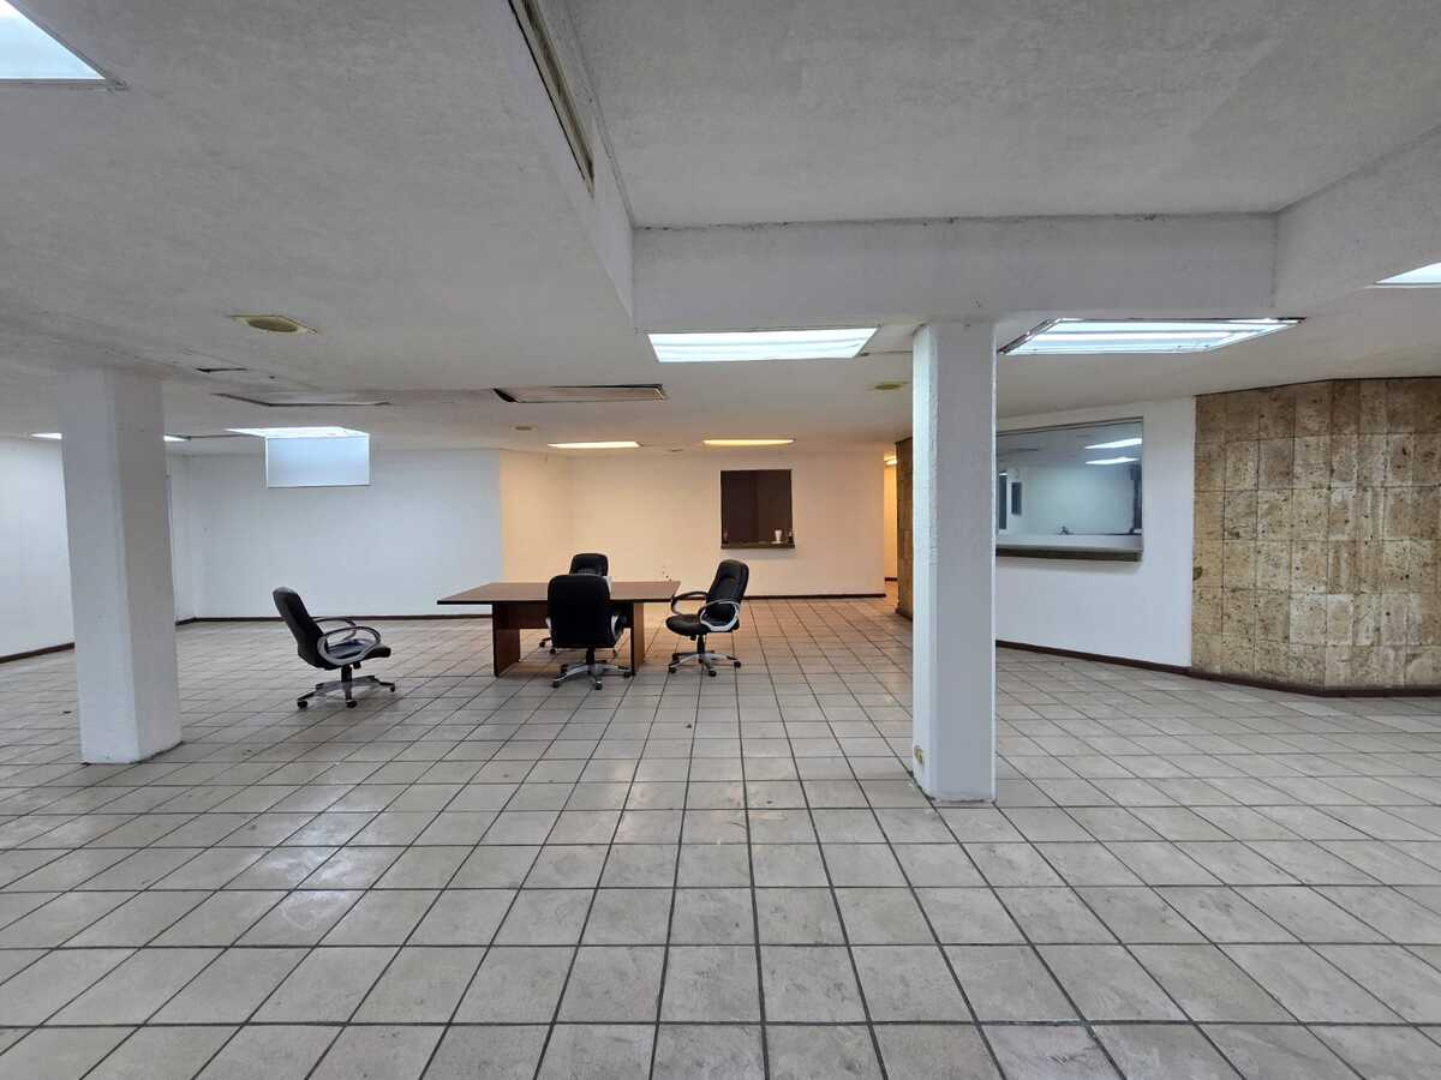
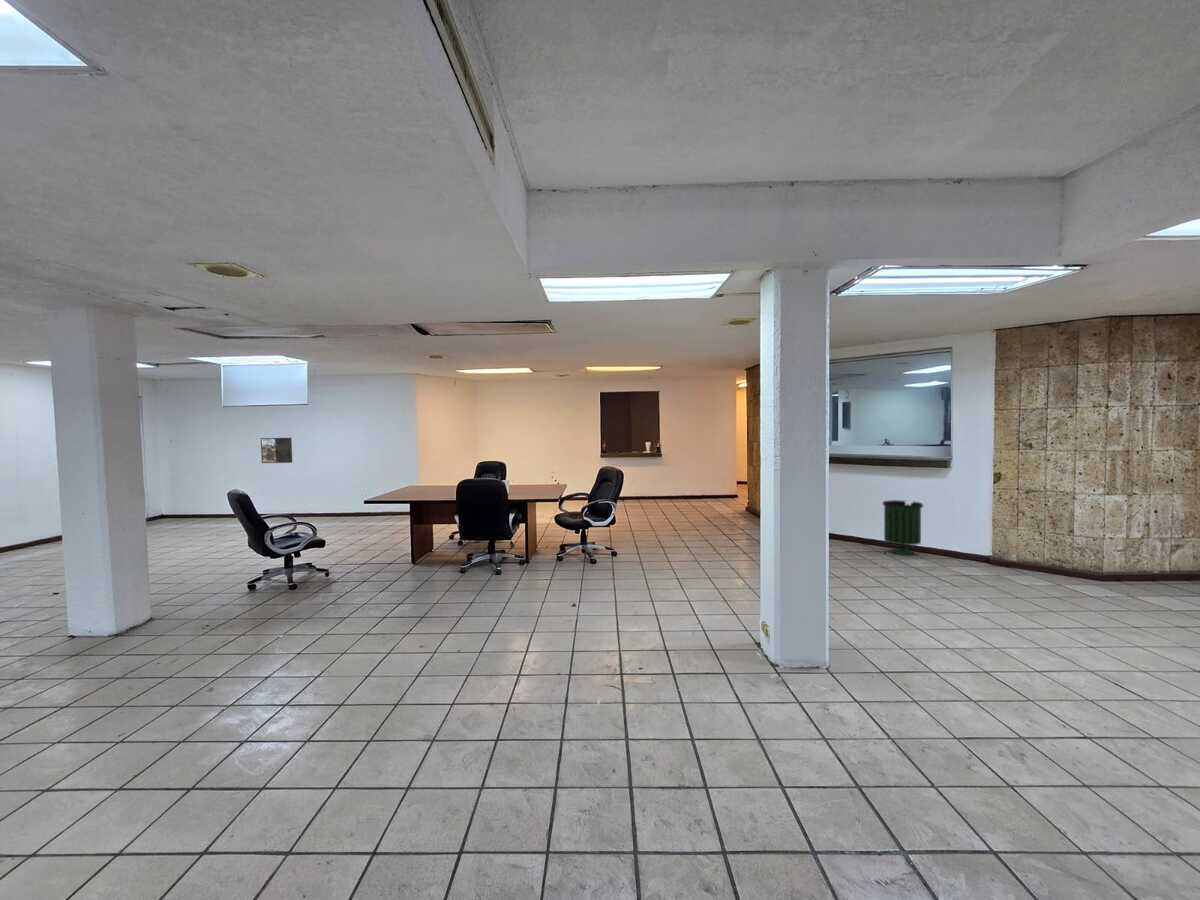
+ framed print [260,437,293,464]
+ trash can [881,499,924,556]
